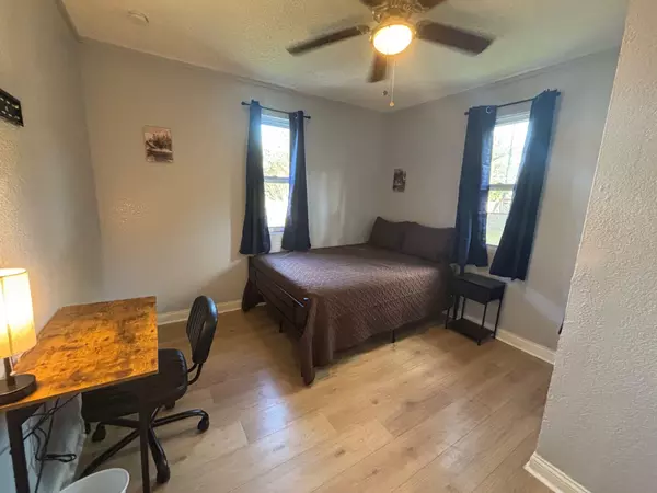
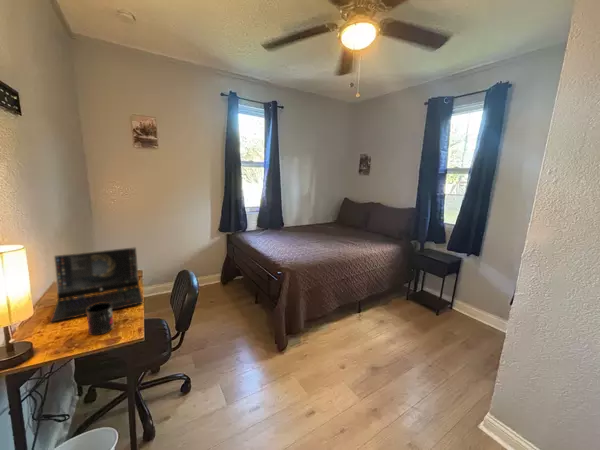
+ mug [86,303,115,336]
+ laptop computer [49,246,145,323]
